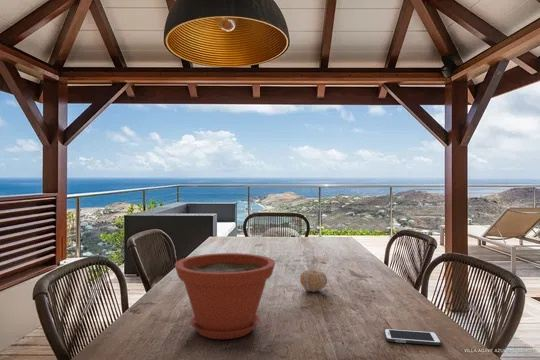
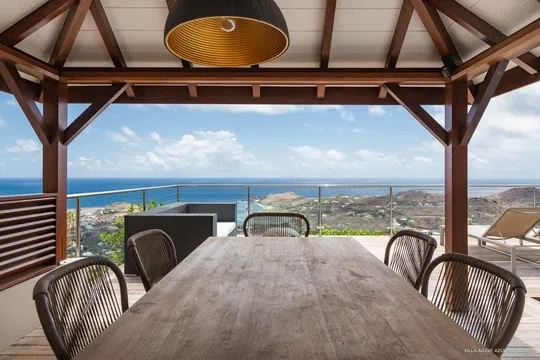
- fruit [299,269,328,293]
- cell phone [383,328,443,346]
- plant pot [174,252,276,340]
